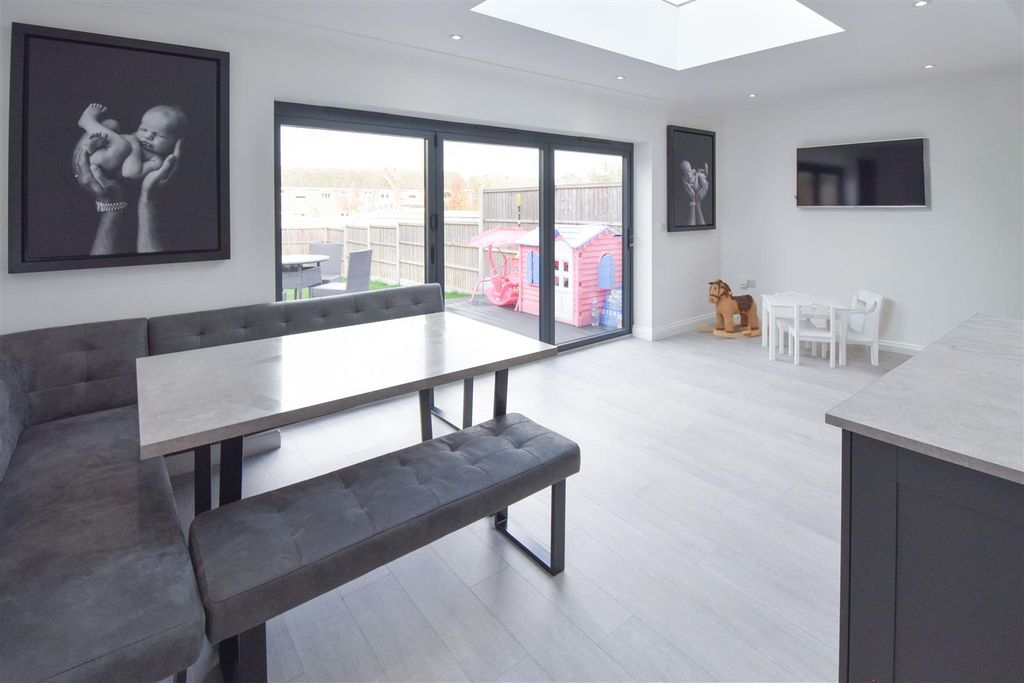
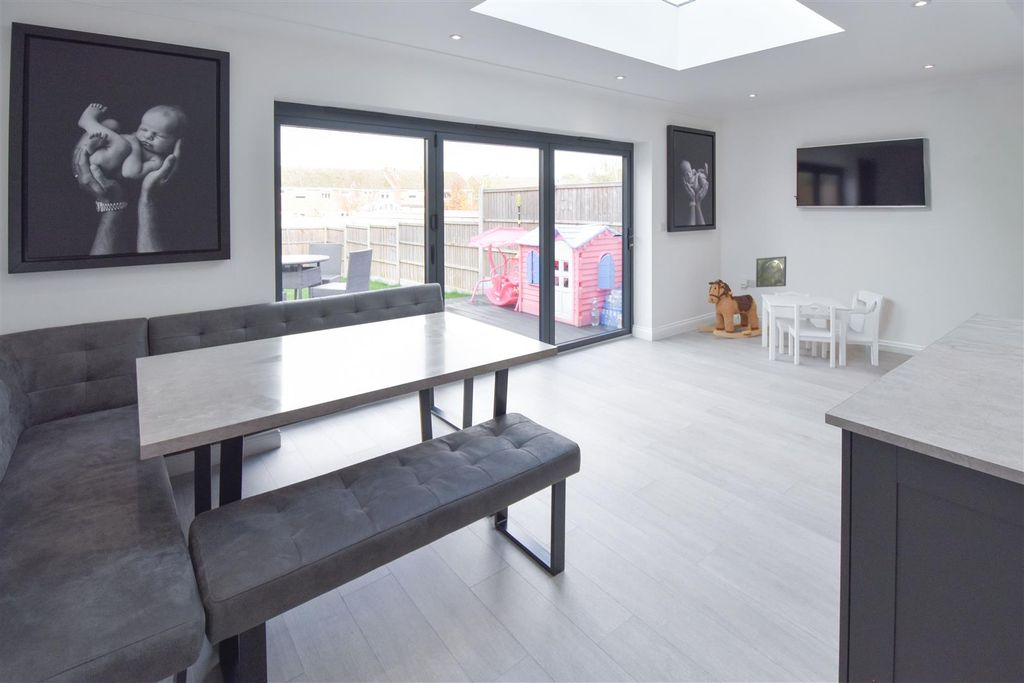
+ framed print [755,255,787,288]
